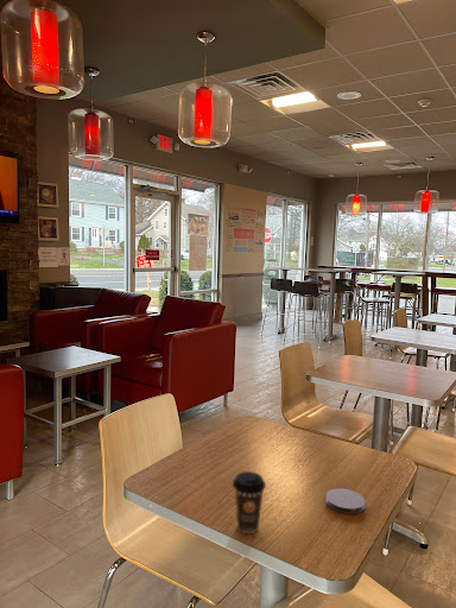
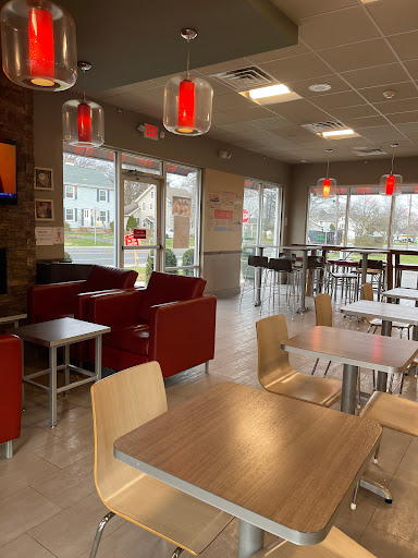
- coffee cup [232,470,267,534]
- coaster [324,487,367,515]
